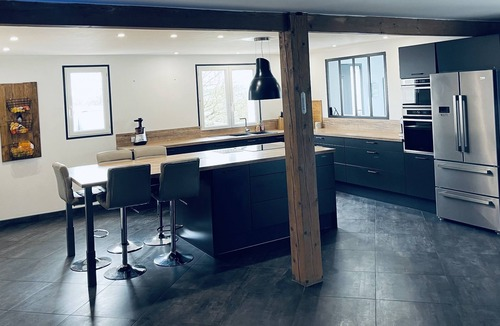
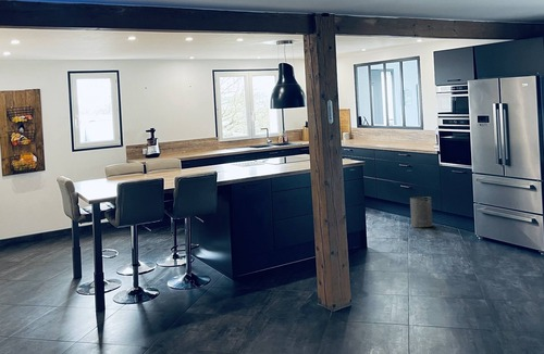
+ trash can [409,197,434,228]
